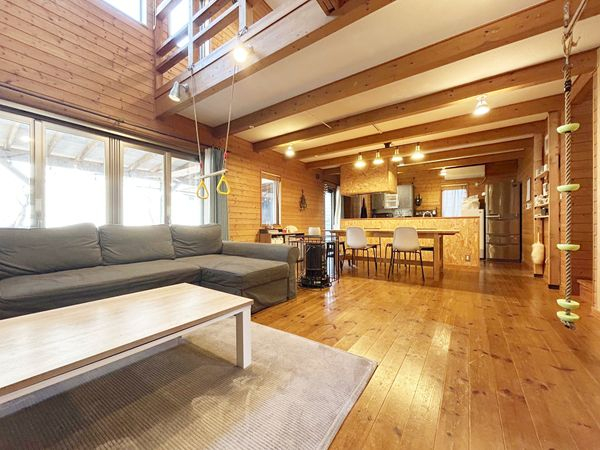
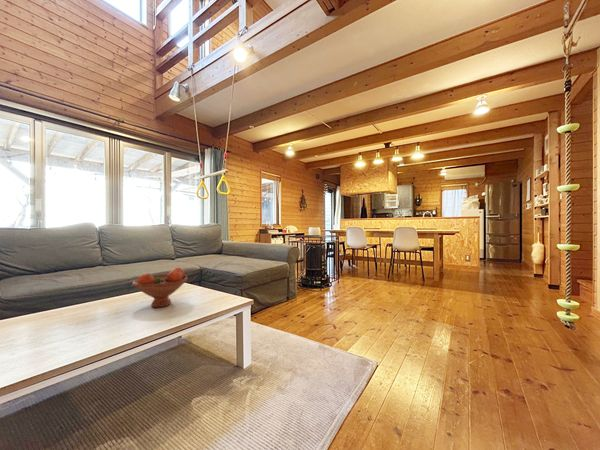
+ fruit bowl [131,267,189,308]
